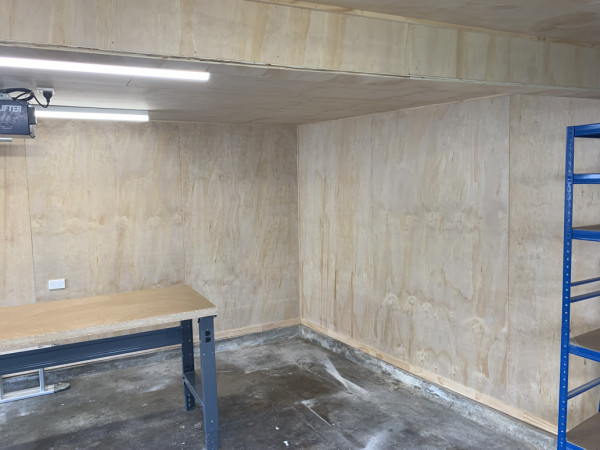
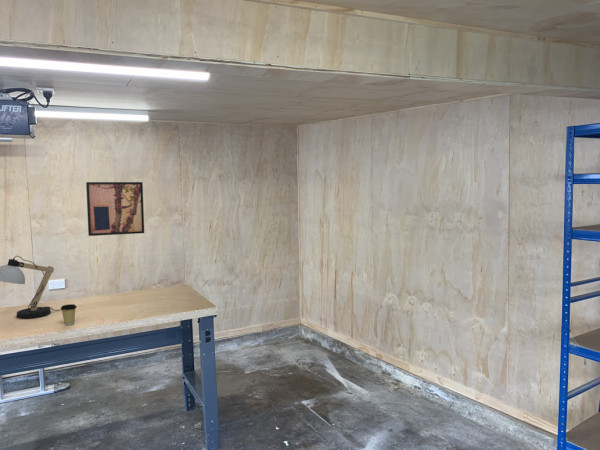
+ wall art [85,181,145,237]
+ coffee cup [60,303,78,326]
+ desk lamp [0,255,60,319]
